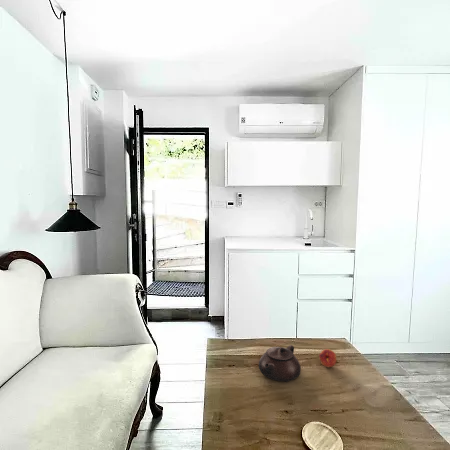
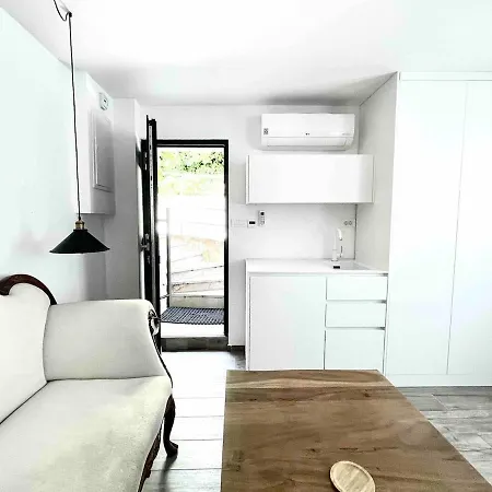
- teapot [258,344,302,383]
- fruit [318,348,337,368]
